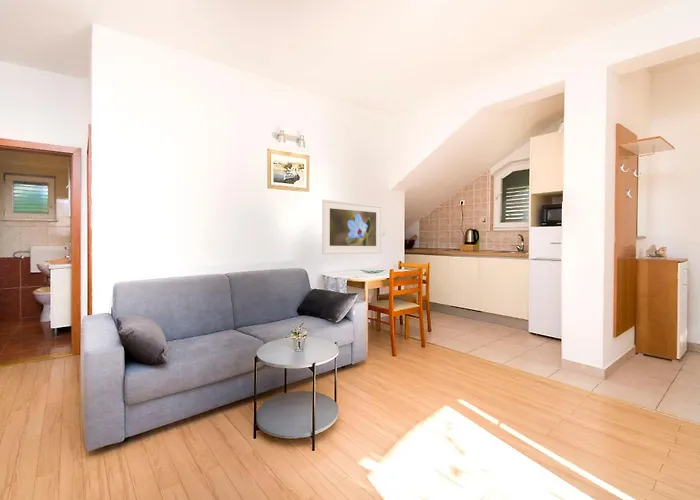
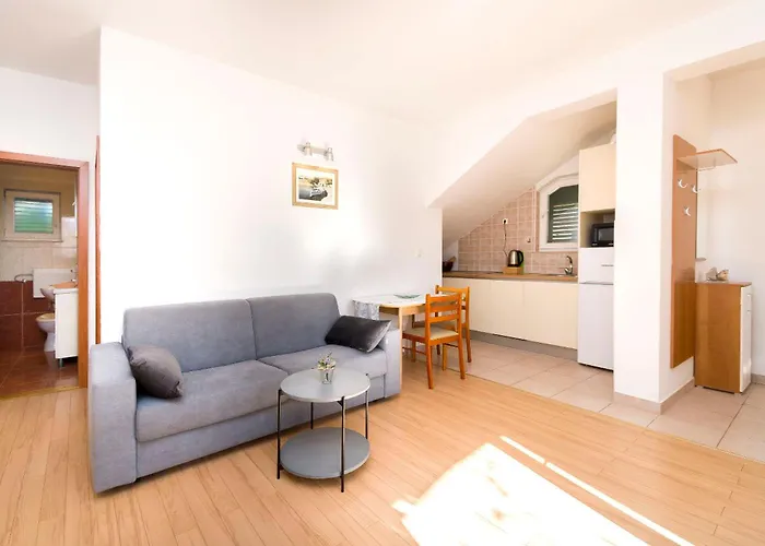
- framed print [321,199,383,255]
